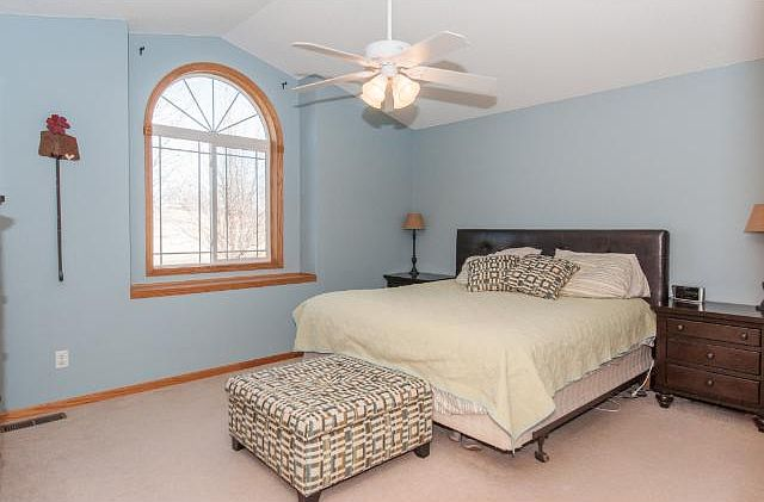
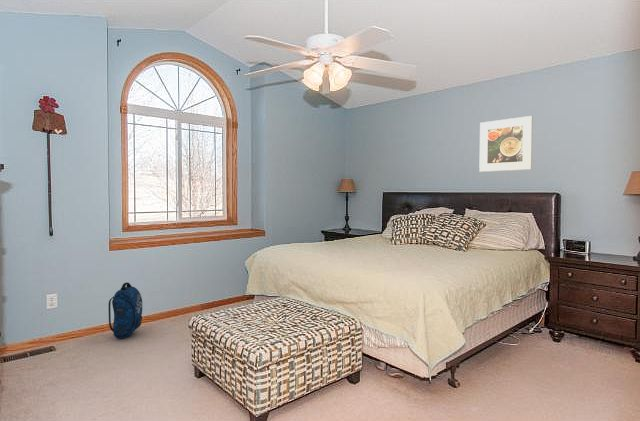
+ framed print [478,115,534,173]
+ backpack [107,282,143,339]
